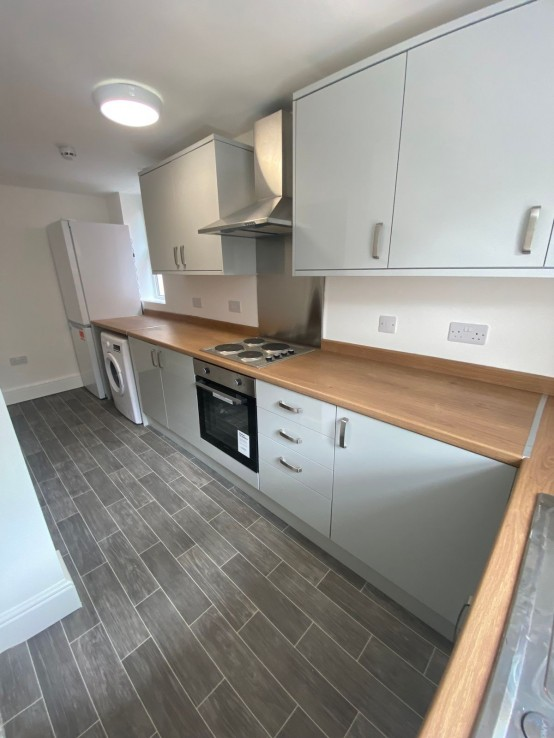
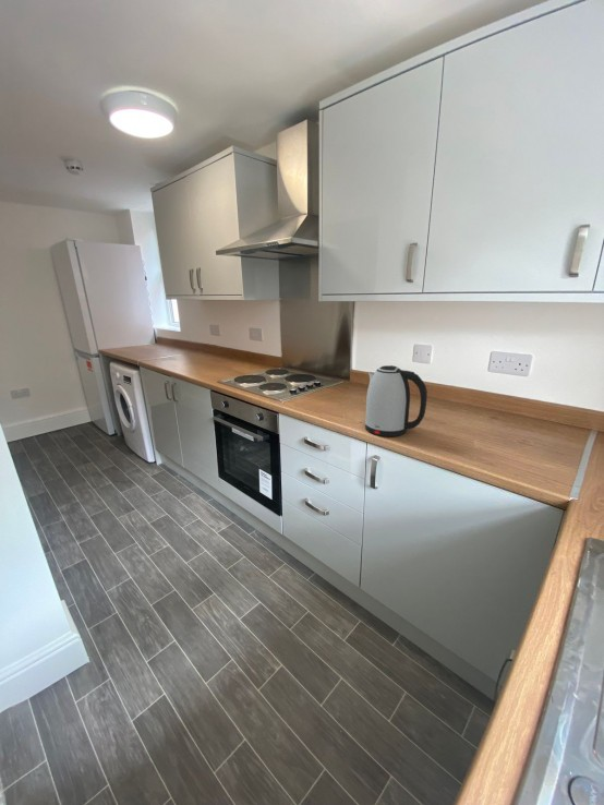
+ kettle [364,364,428,437]
